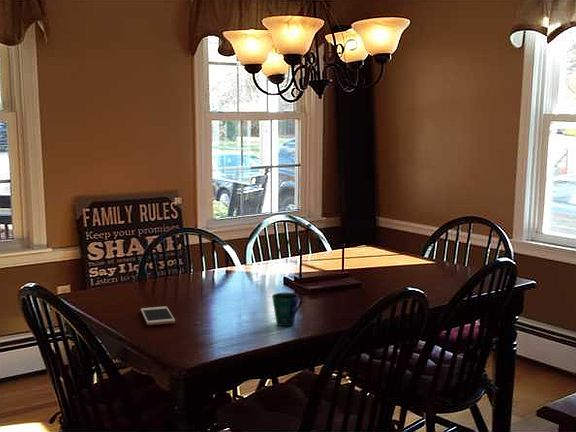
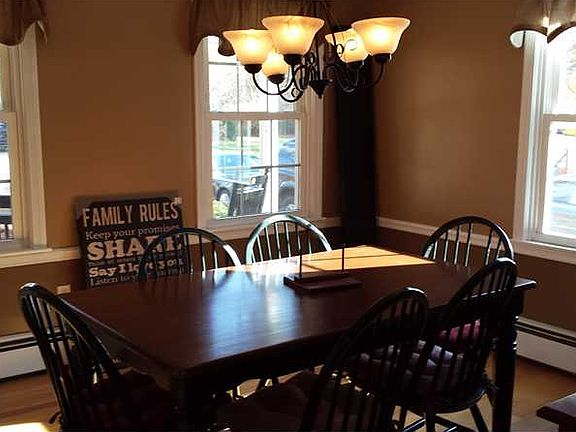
- cell phone [140,305,176,326]
- cup [271,291,304,327]
